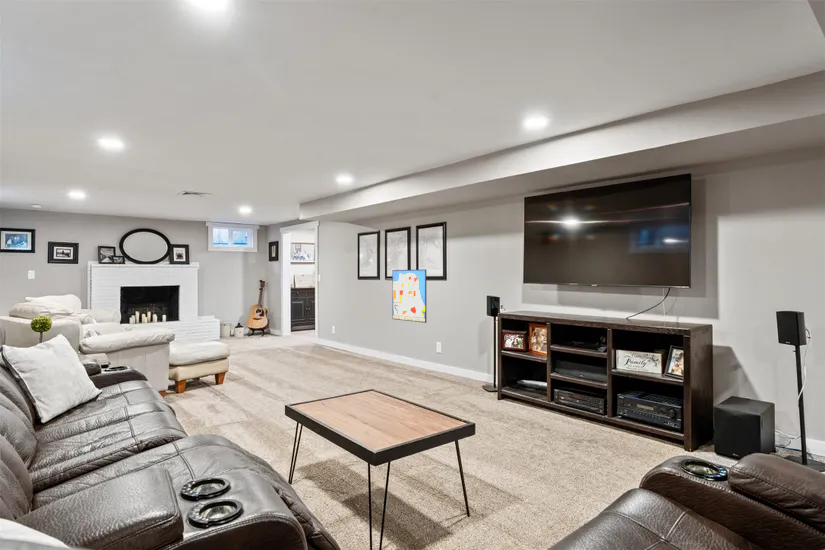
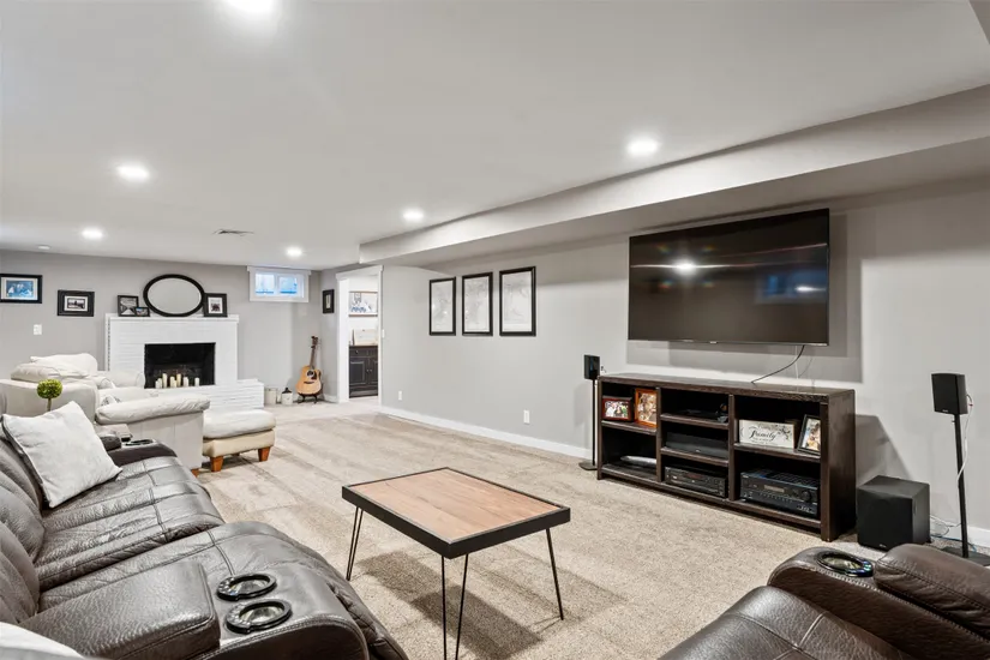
- wall art [391,269,427,324]
